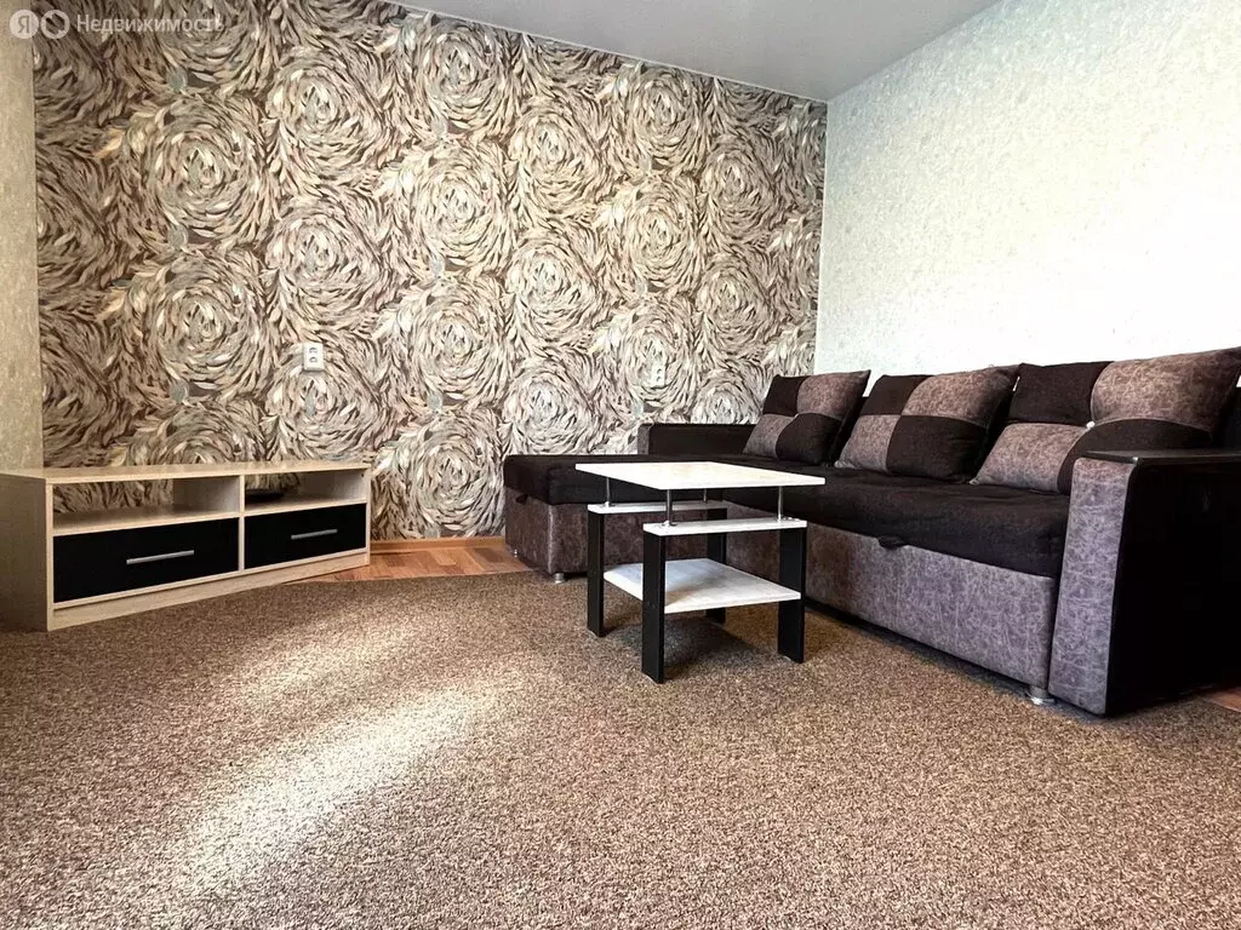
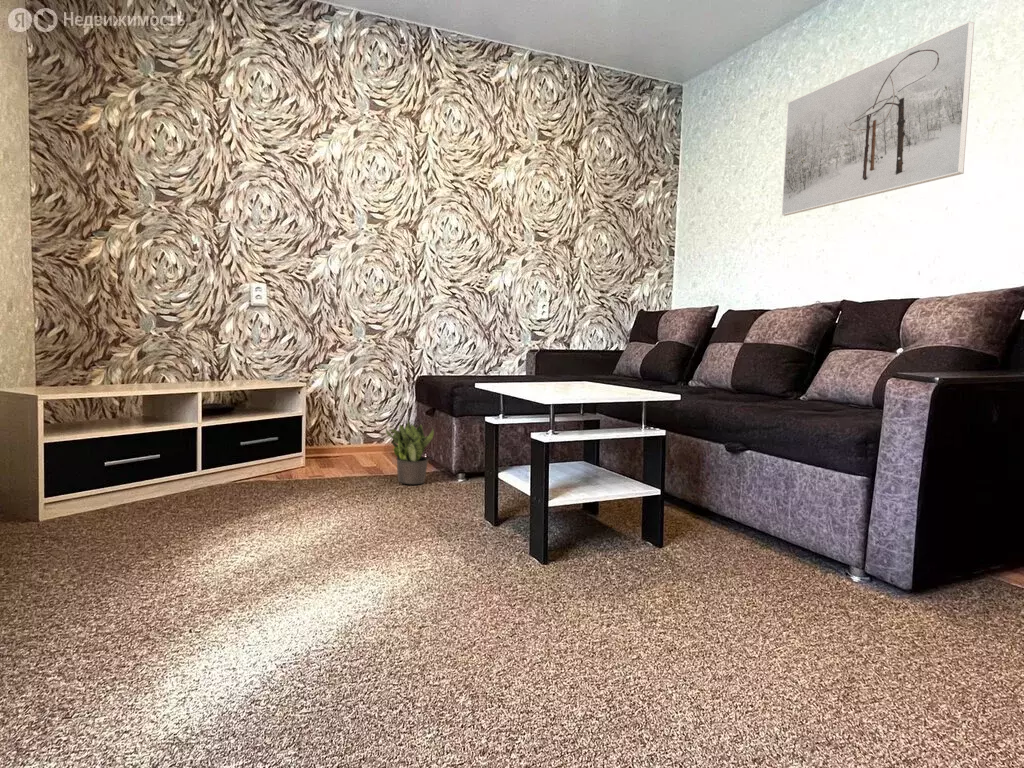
+ potted plant [385,417,435,485]
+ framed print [781,20,975,217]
